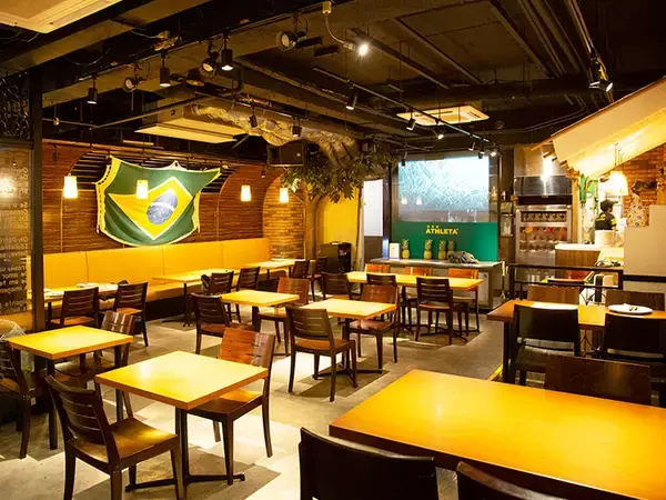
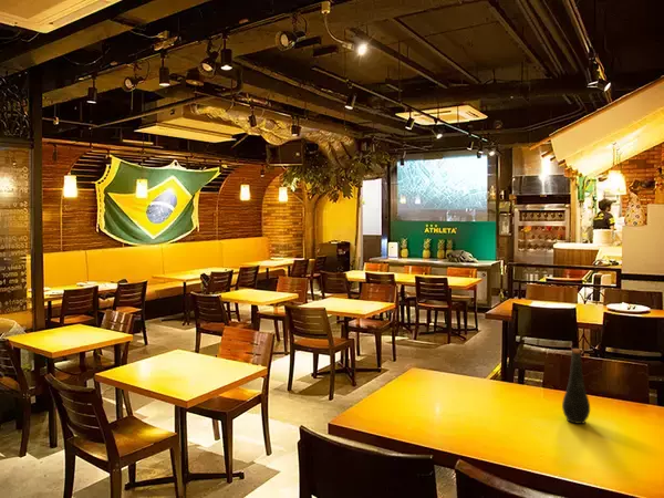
+ bottle [561,347,591,425]
